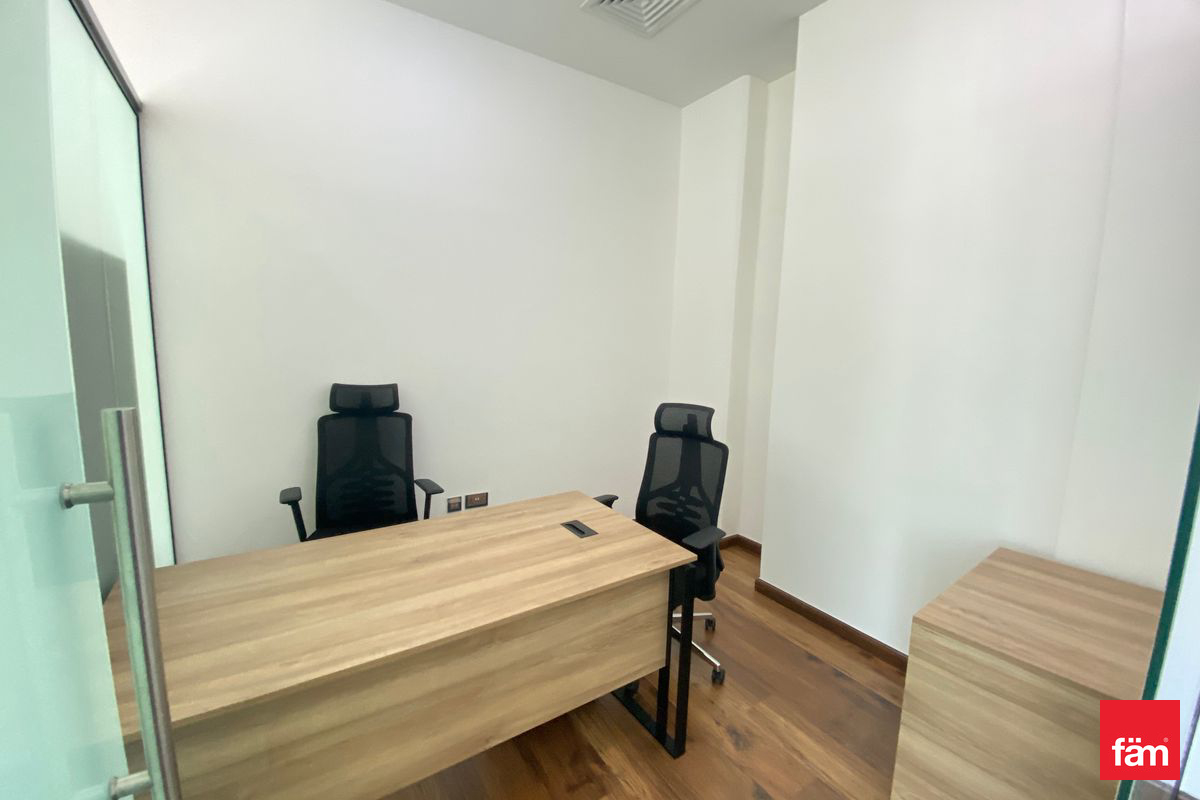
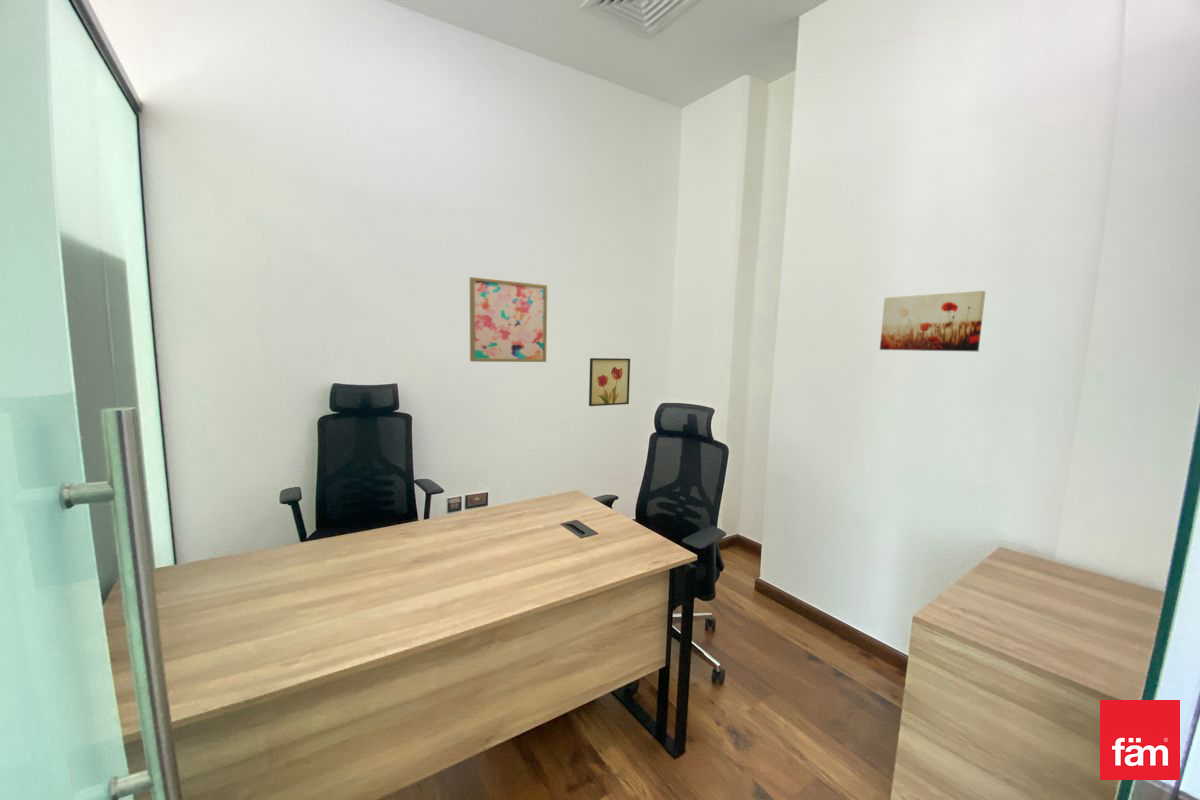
+ wall art [588,357,631,407]
+ wall art [469,276,548,363]
+ wall art [879,290,987,352]
